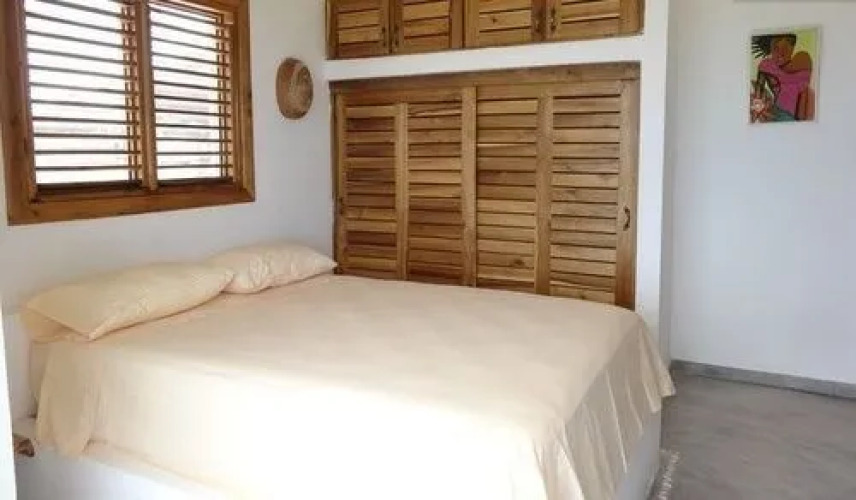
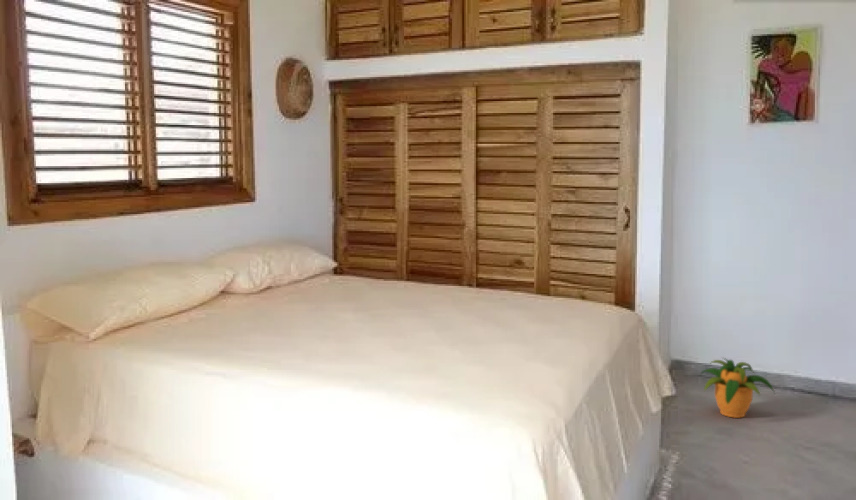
+ potted plant [700,356,776,419]
